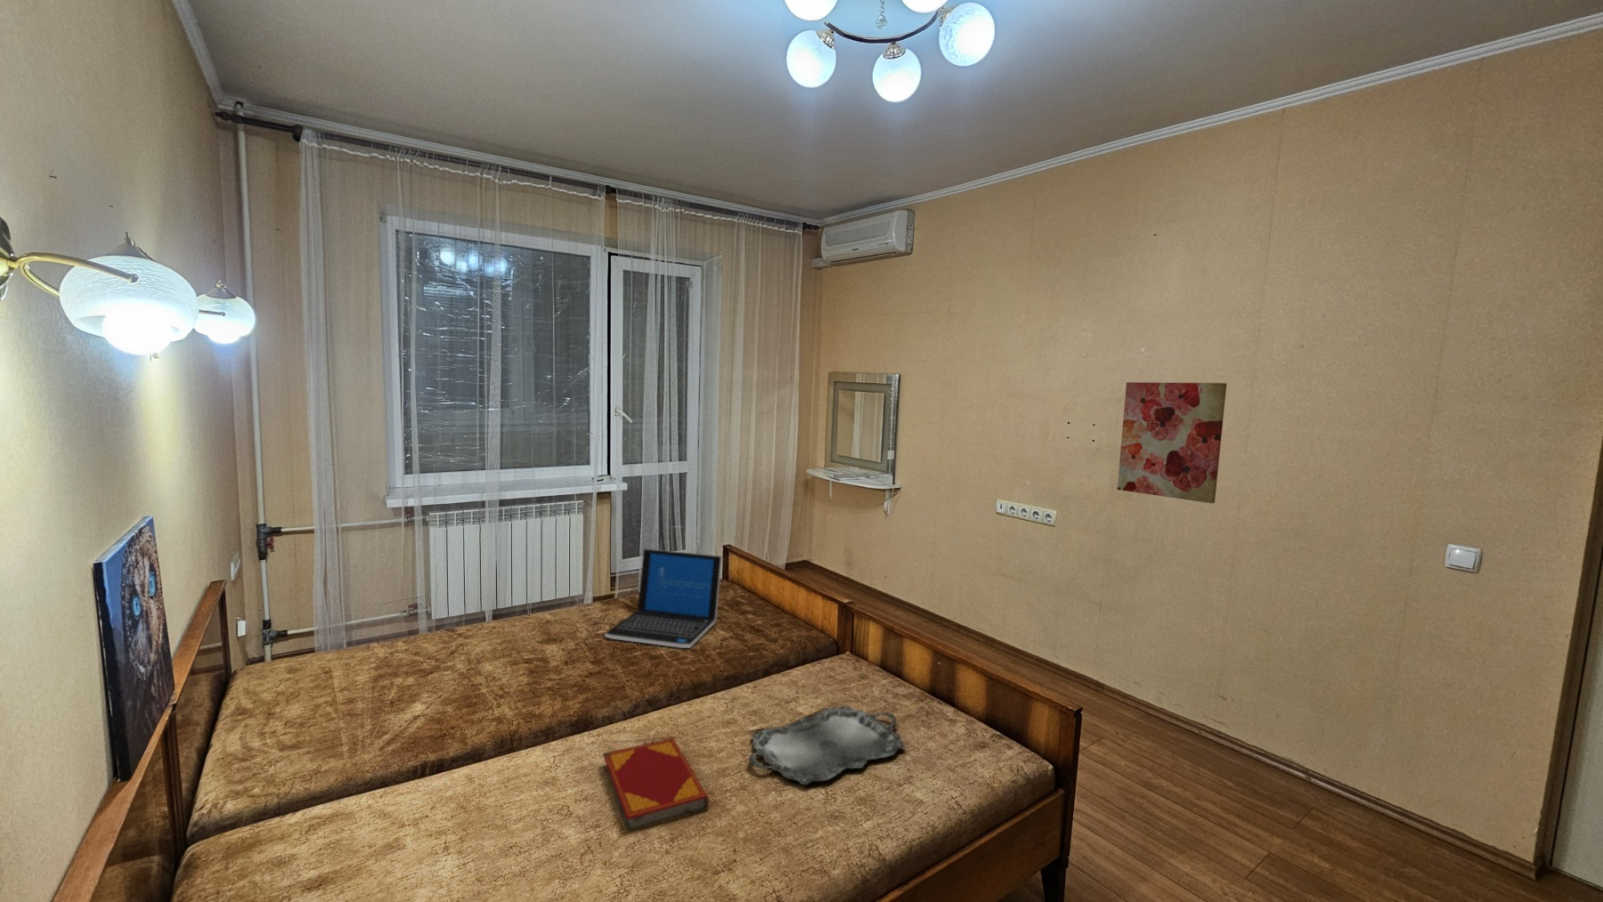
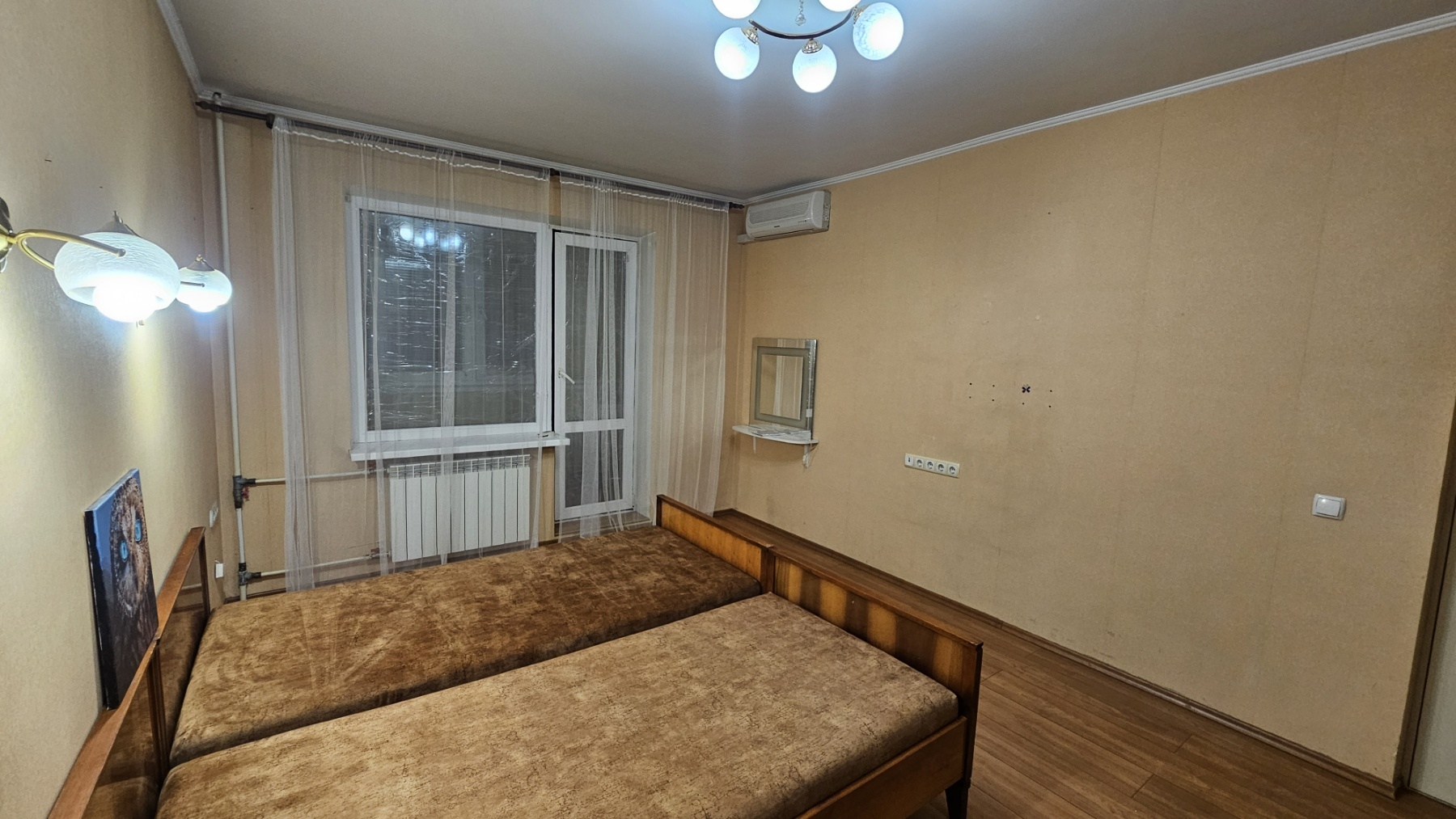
- hardback book [602,737,710,834]
- wall art [1116,381,1228,504]
- laptop [603,547,723,649]
- serving tray [748,705,906,785]
